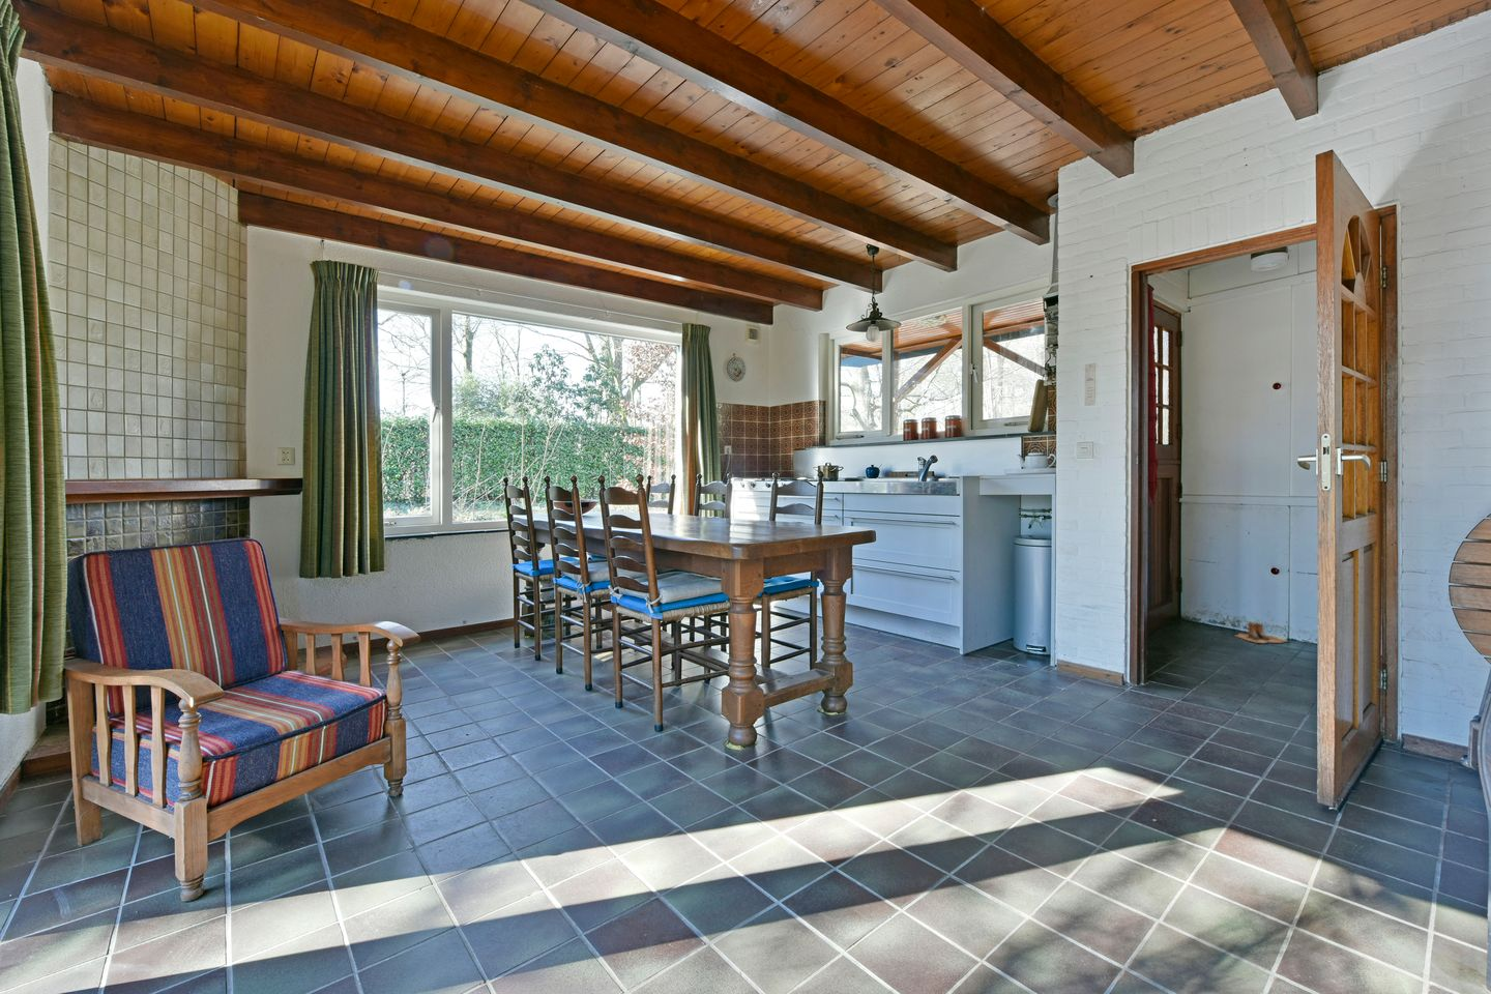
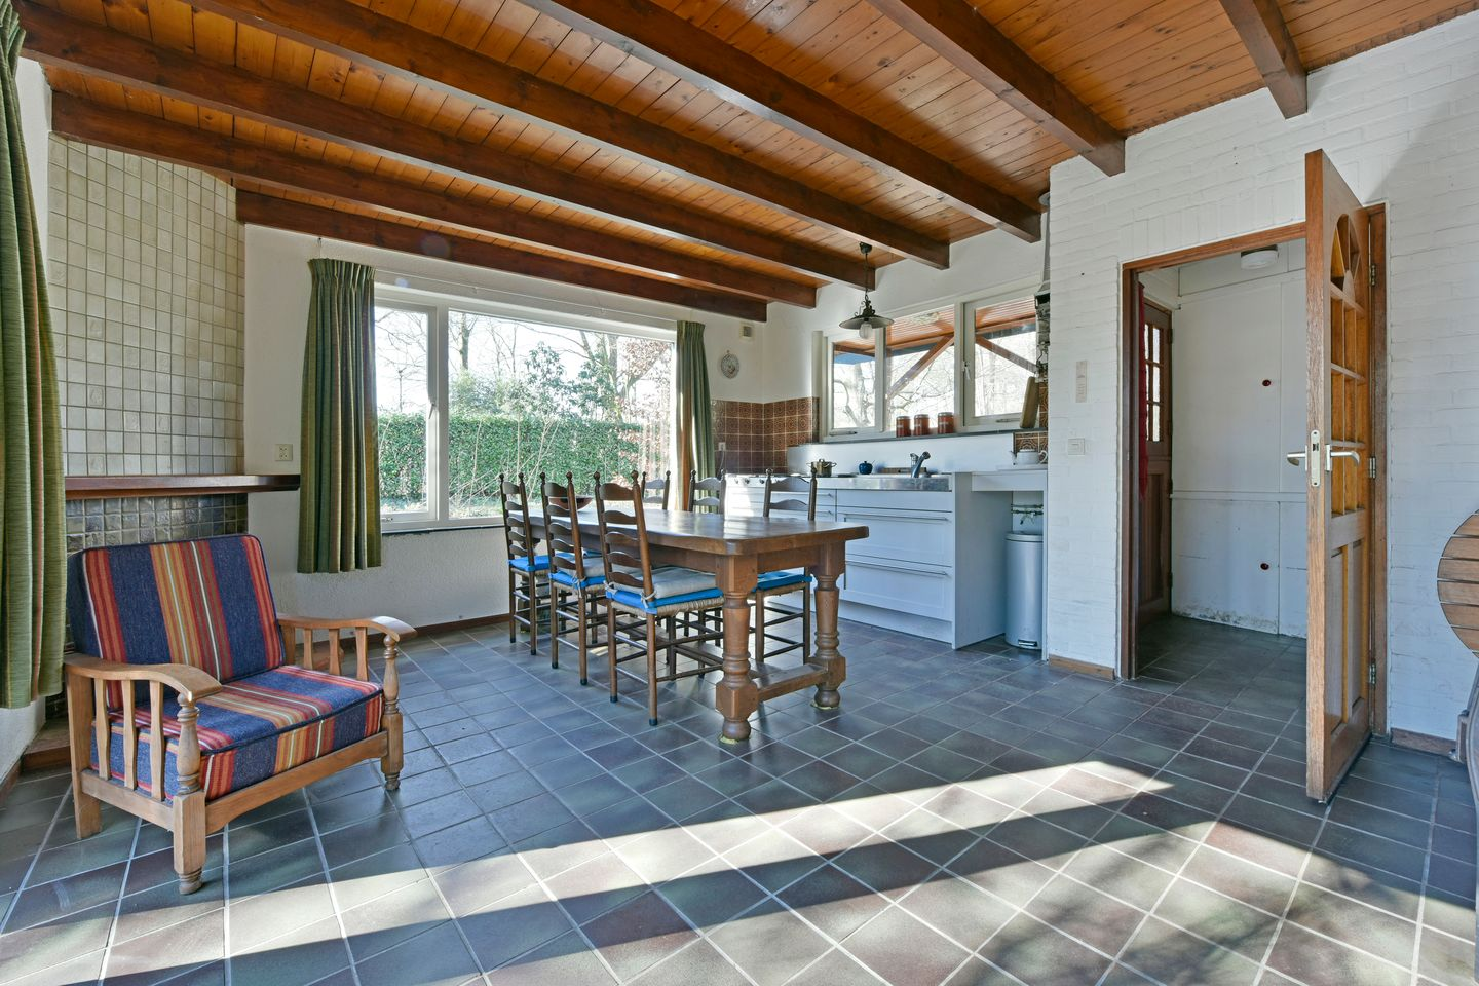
- boots [1234,621,1290,645]
